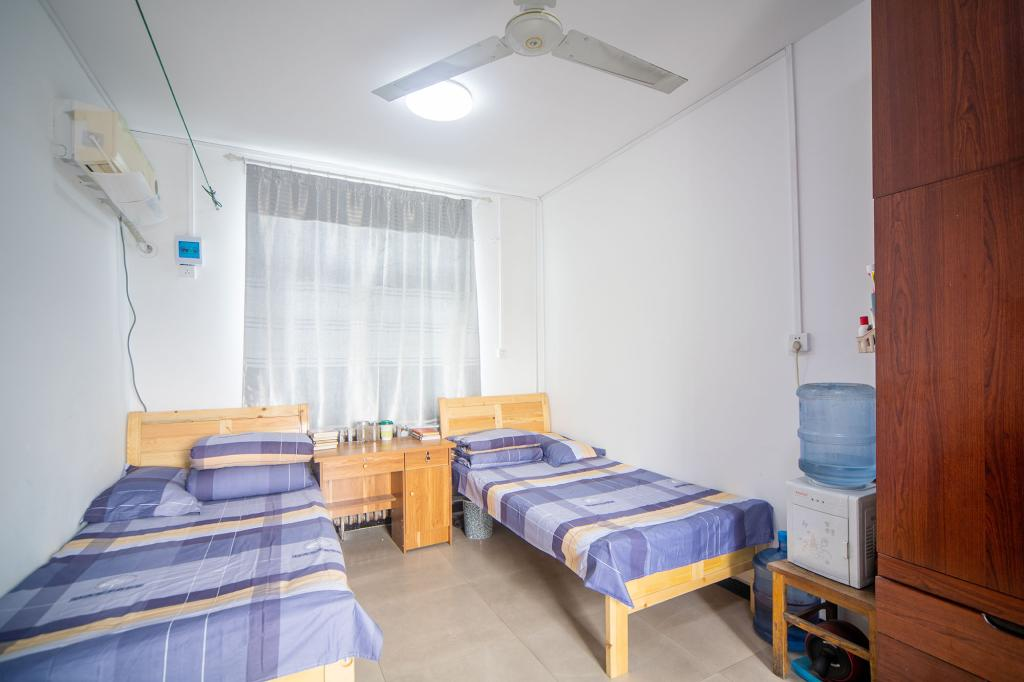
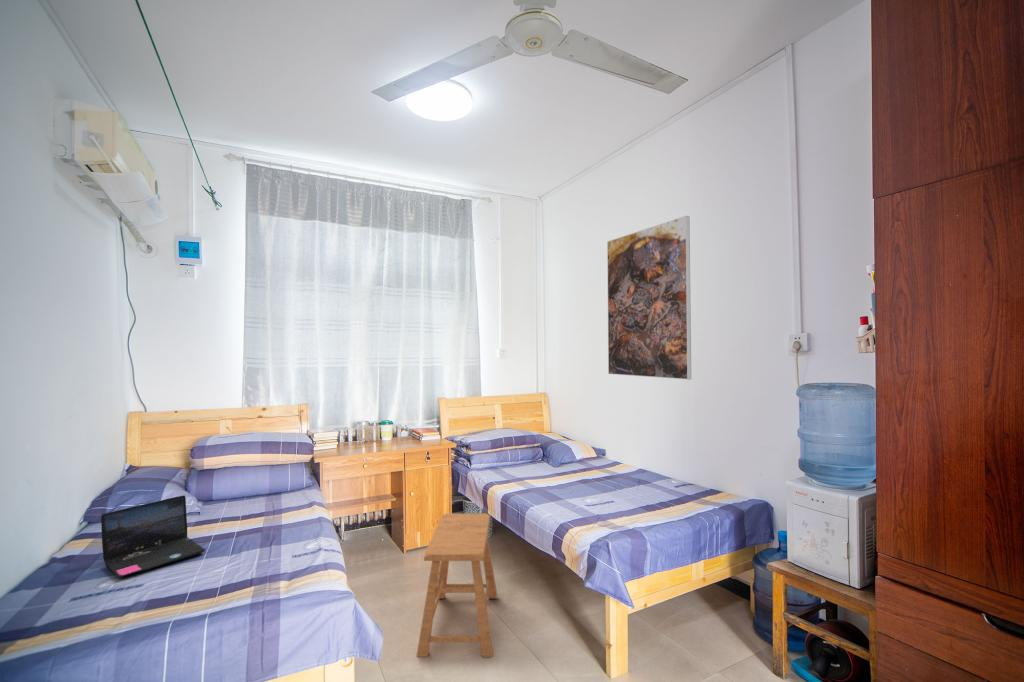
+ stool [416,512,499,658]
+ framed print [606,215,692,381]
+ laptop [100,494,206,578]
